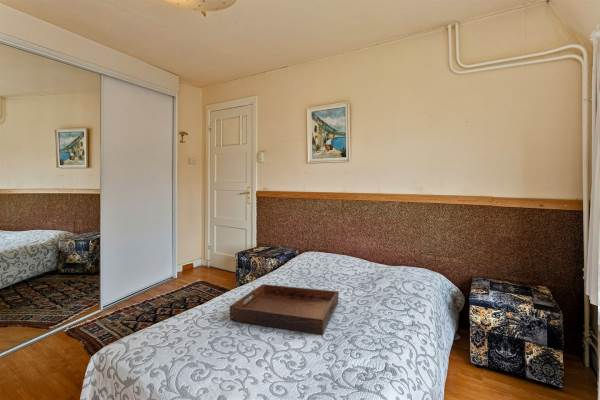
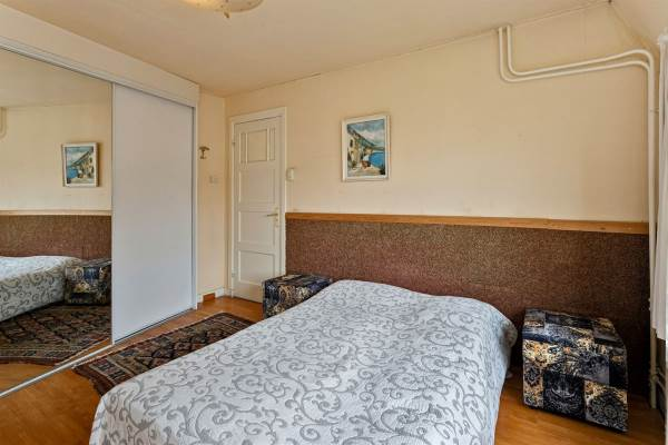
- serving tray [229,283,340,336]
